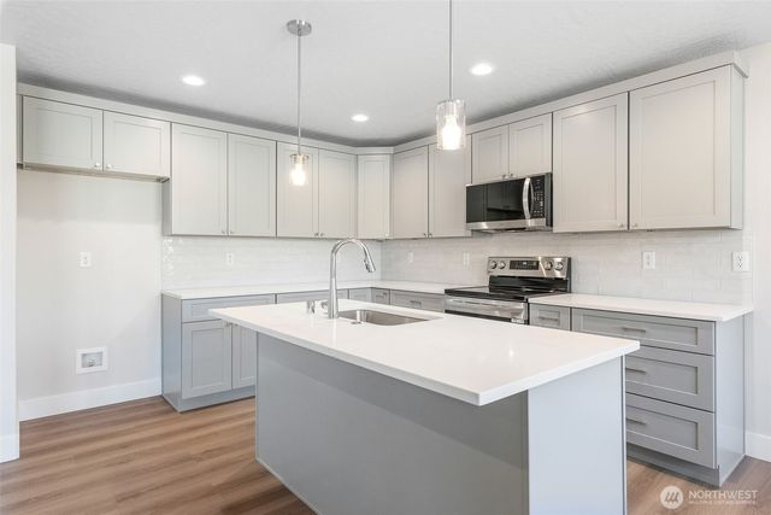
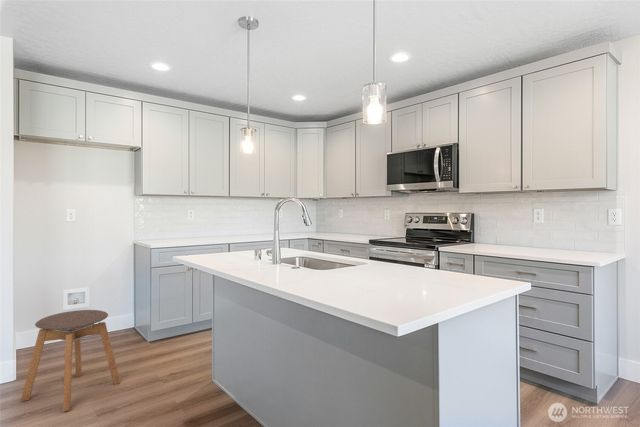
+ stool [20,309,122,412]
